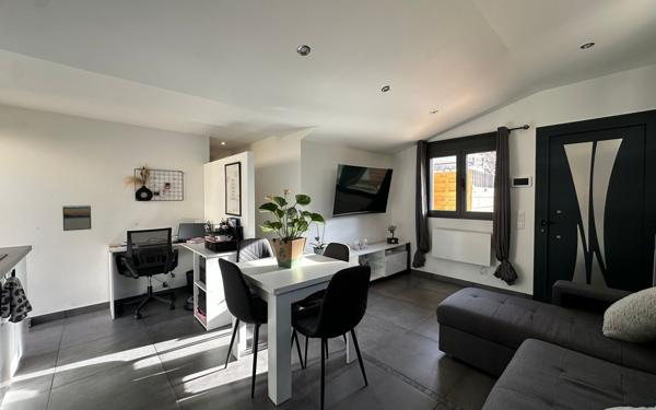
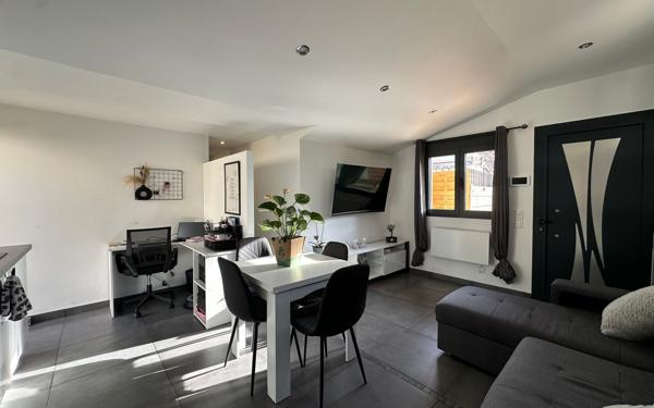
- calendar [61,204,92,232]
